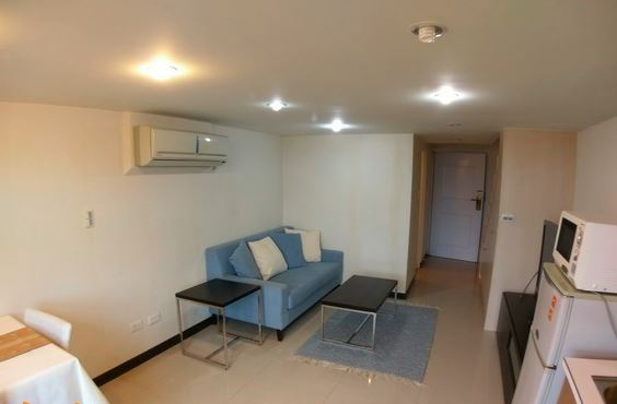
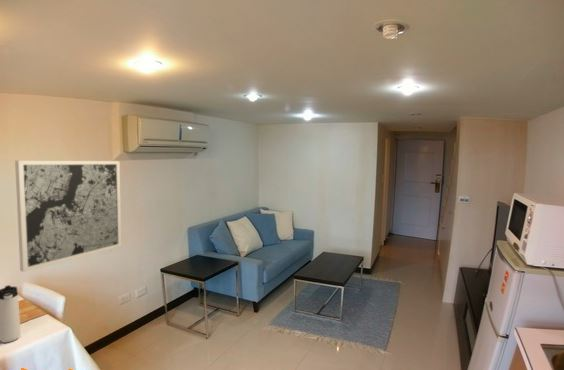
+ thermos bottle [0,284,22,344]
+ wall art [14,160,122,273]
